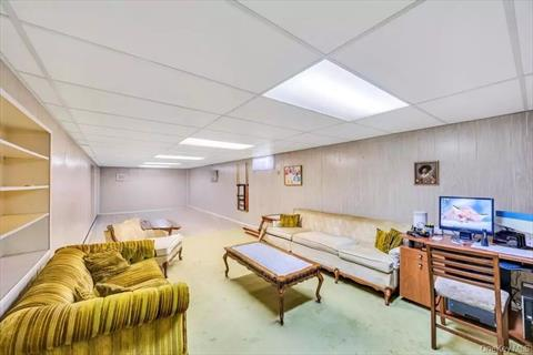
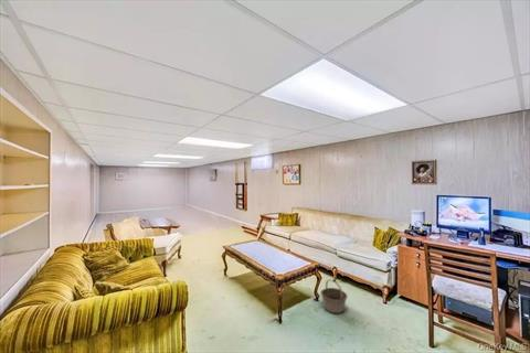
+ basket [319,278,349,314]
